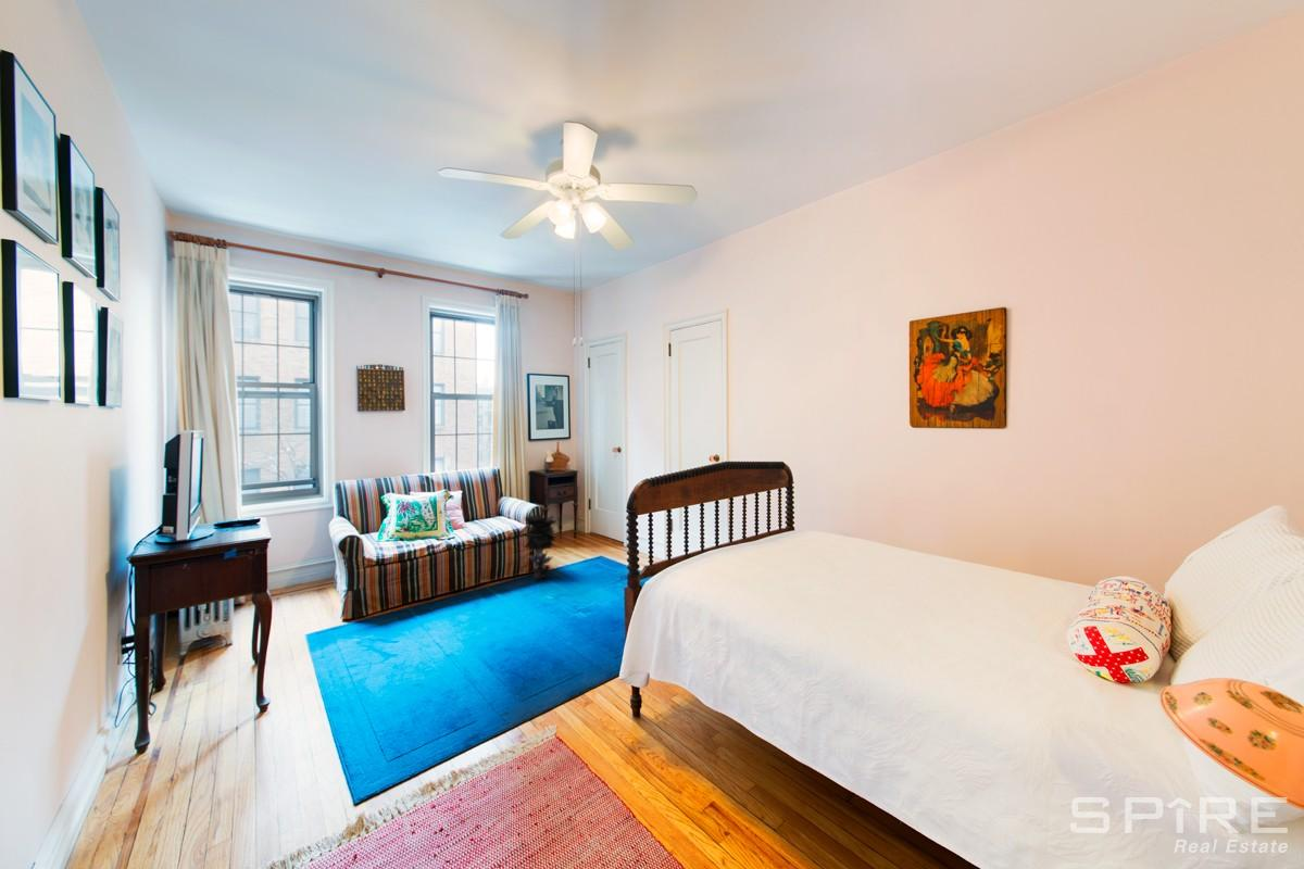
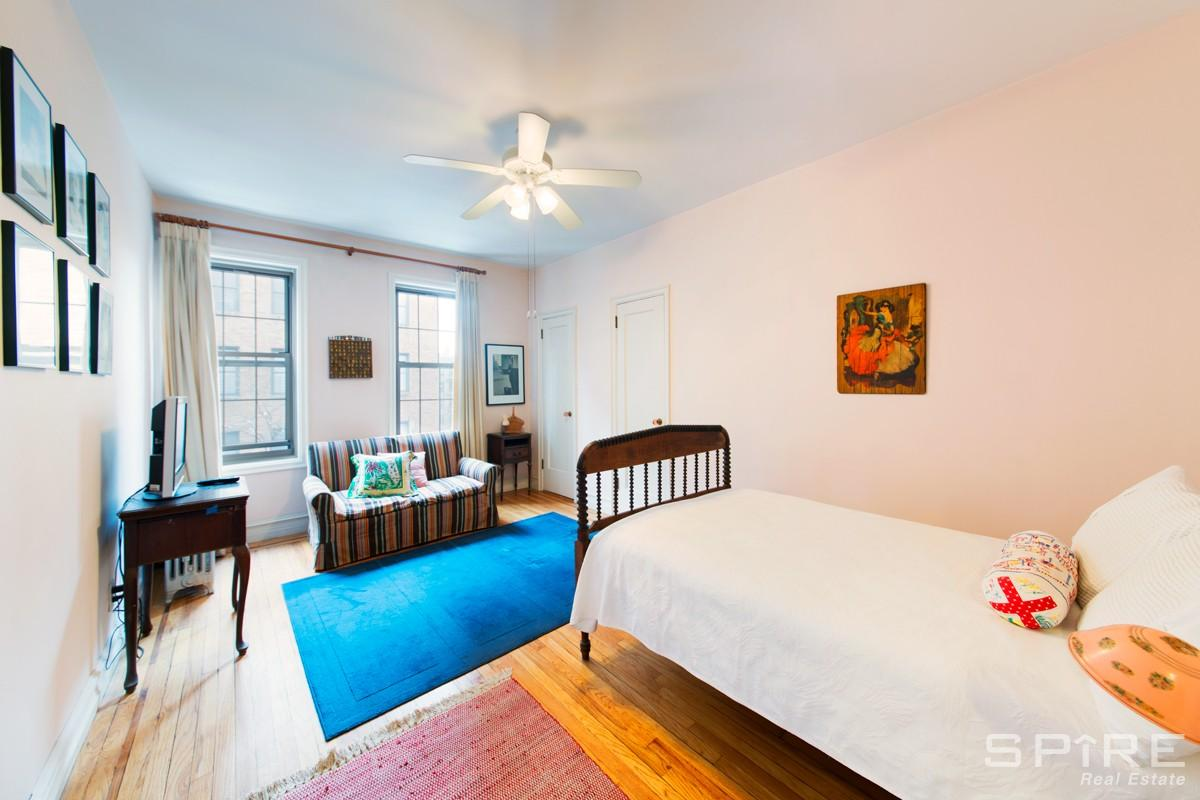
- decorative plant [523,514,559,580]
